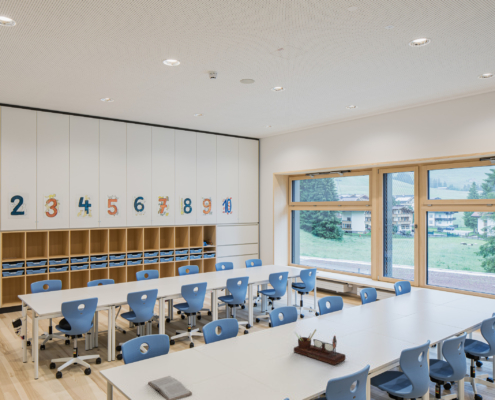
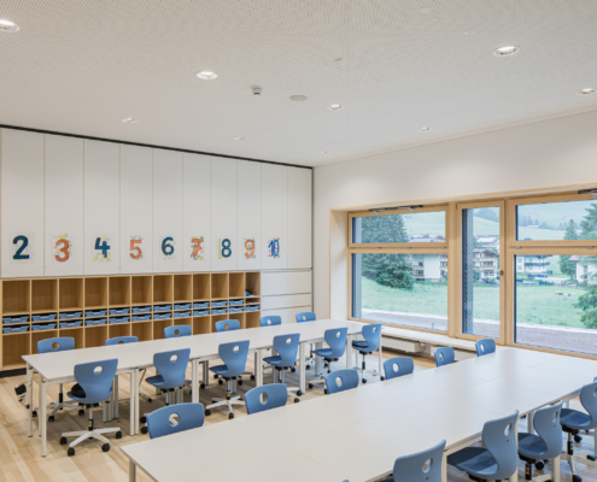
- desk organizer [293,328,347,366]
- book [147,375,193,400]
